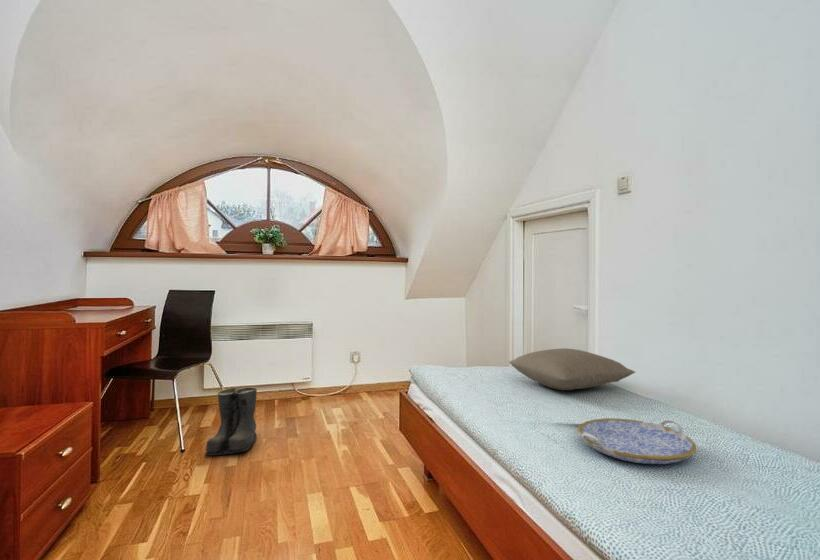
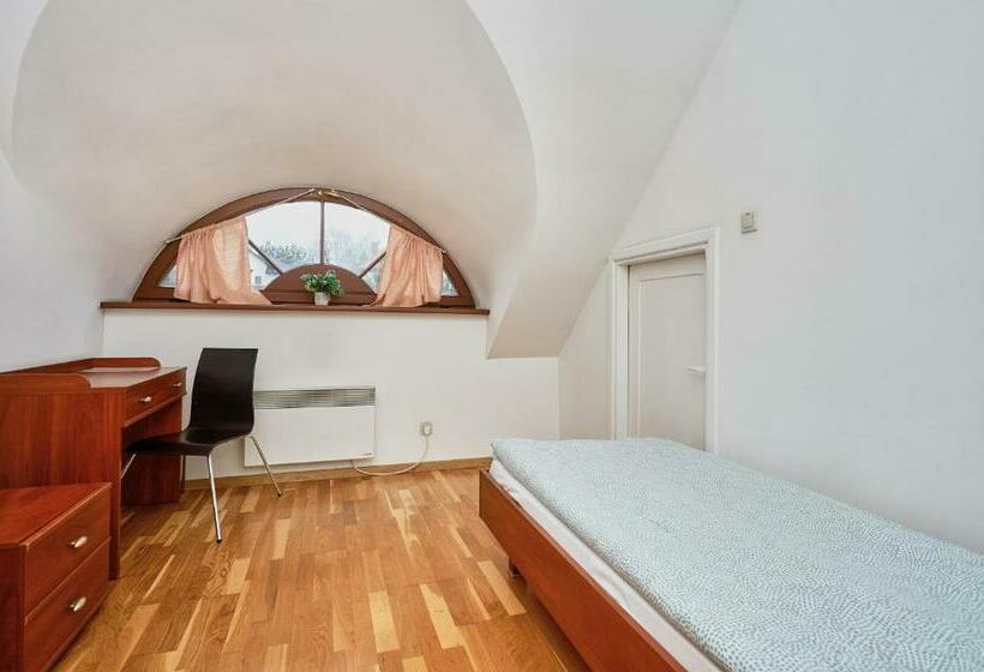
- serving tray [576,417,697,465]
- boots [205,386,258,457]
- pillow [508,347,637,391]
